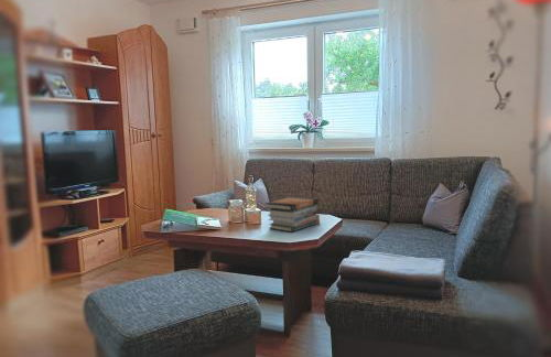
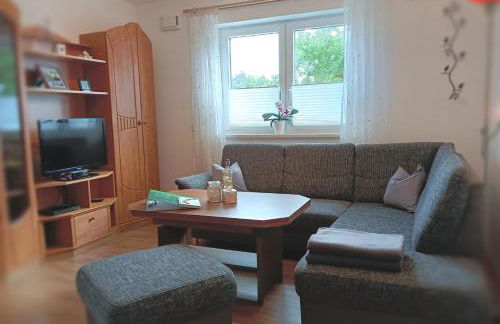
- book stack [264,195,321,234]
